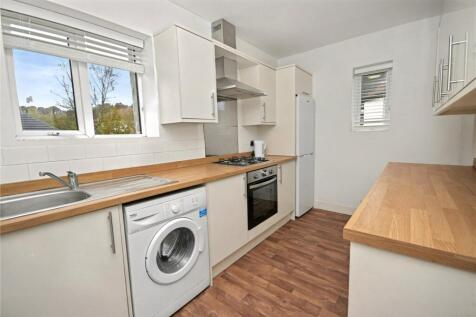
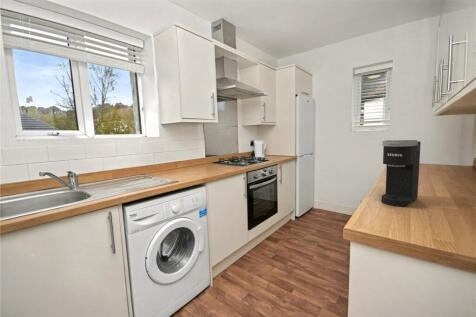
+ coffee maker [380,139,422,208]
